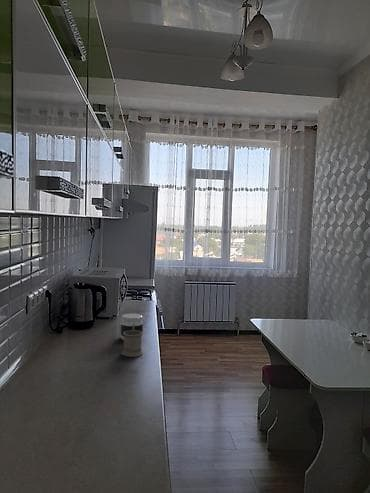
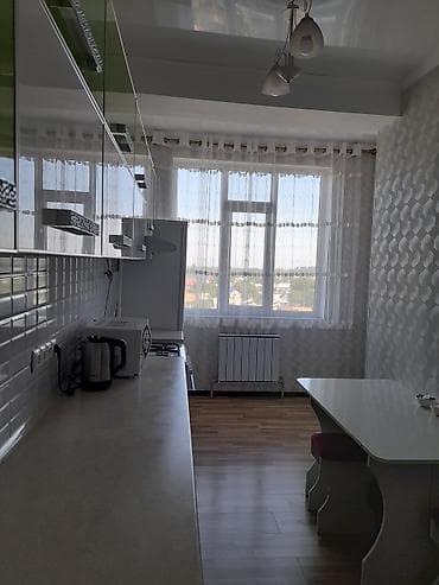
- jar [119,313,144,341]
- mug [121,324,144,358]
